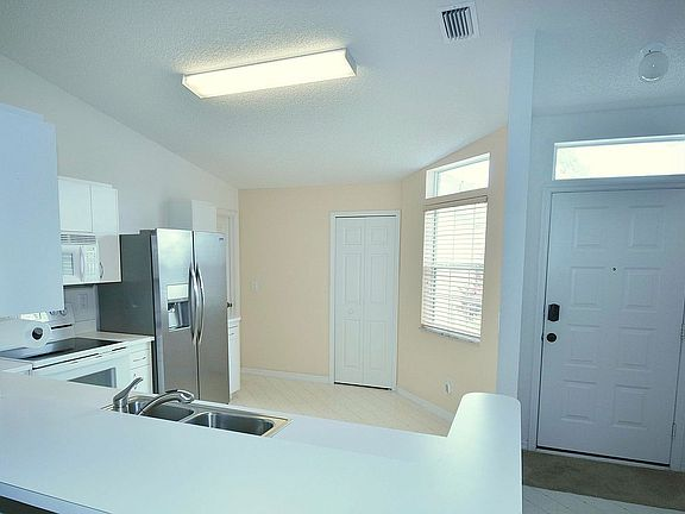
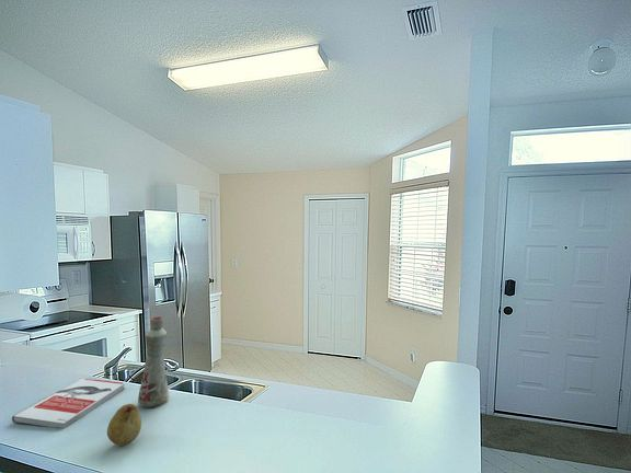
+ book [11,377,126,429]
+ fruit [106,403,142,447]
+ bottle [137,315,170,409]
